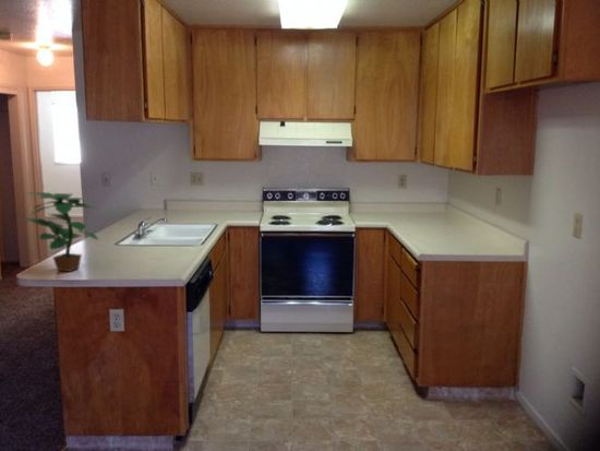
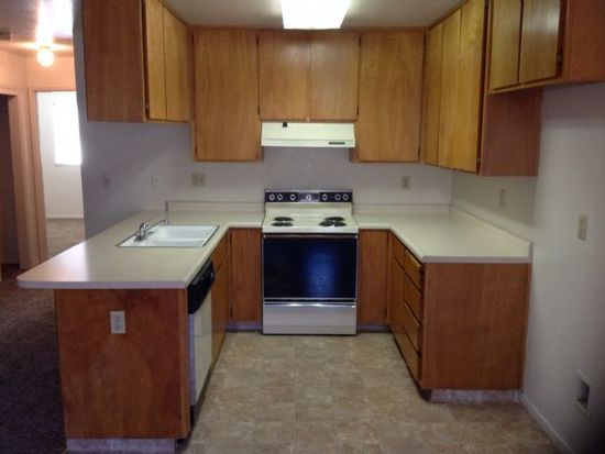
- potted plant [17,191,101,273]
